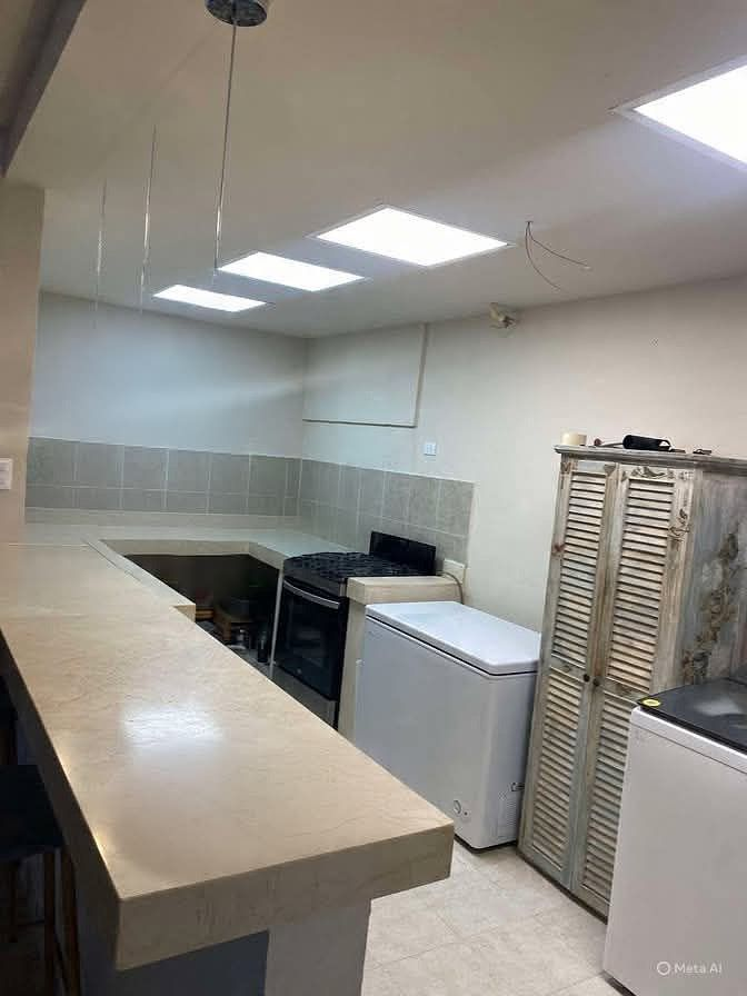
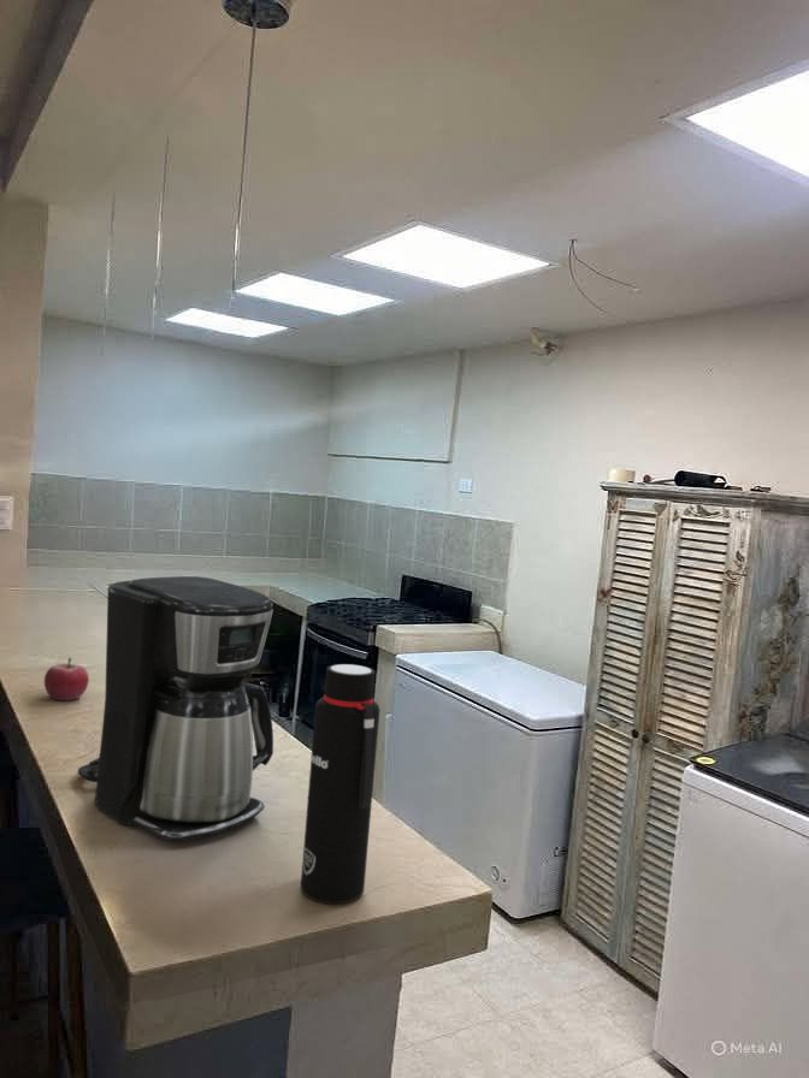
+ water bottle [300,663,380,905]
+ coffee maker [77,575,274,843]
+ fruit [43,656,90,701]
